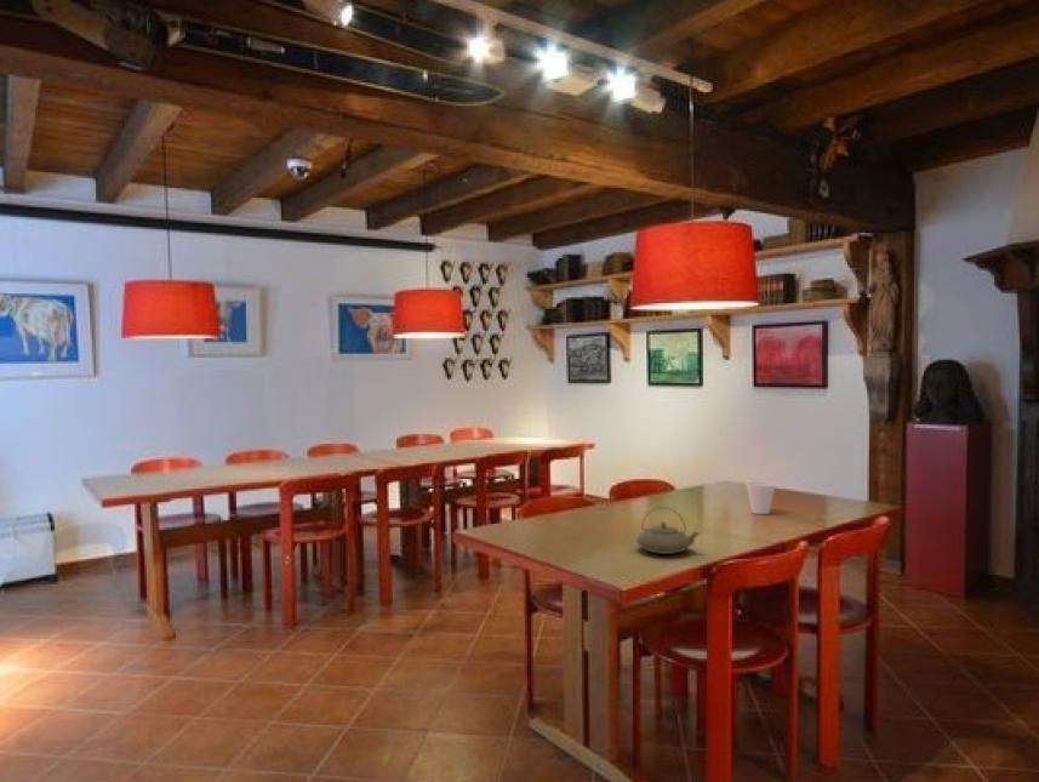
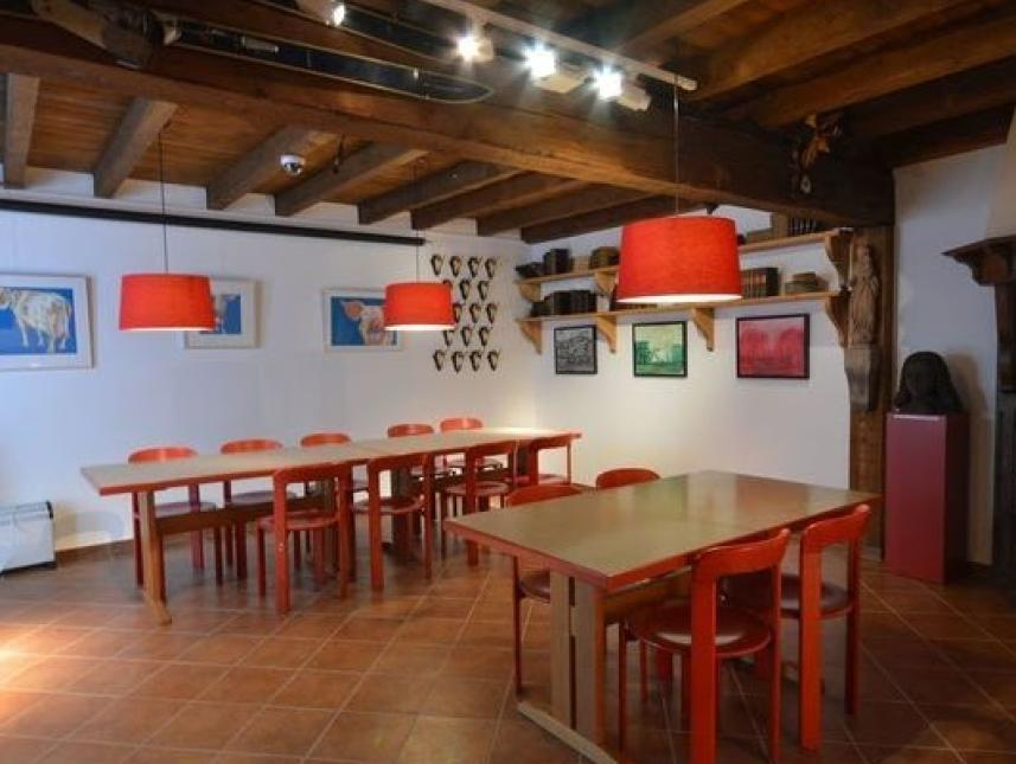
- teapot [634,506,701,555]
- cup [744,480,777,515]
